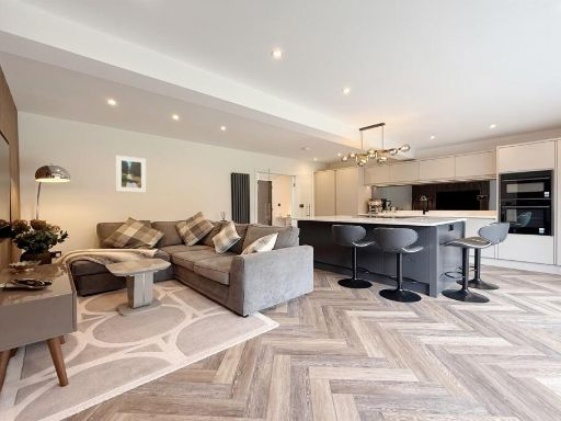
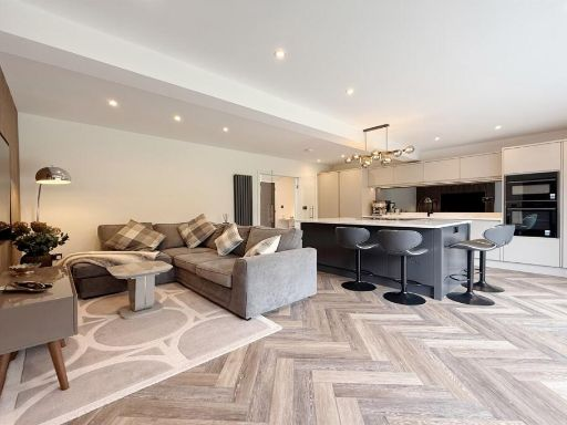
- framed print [115,155,147,193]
